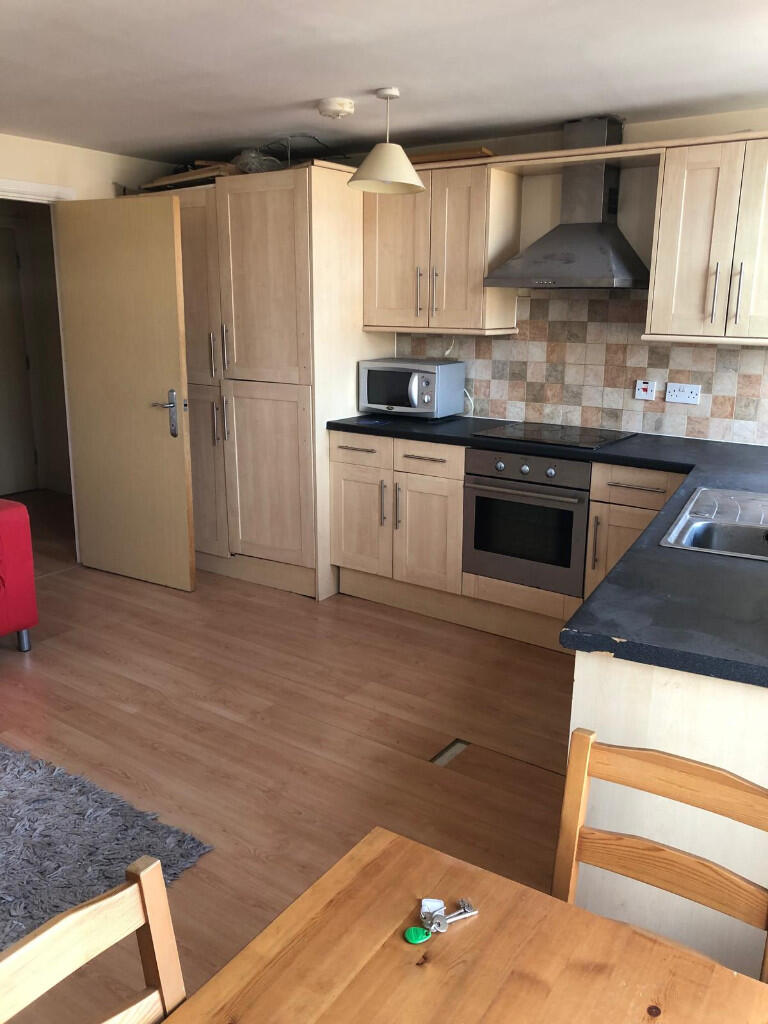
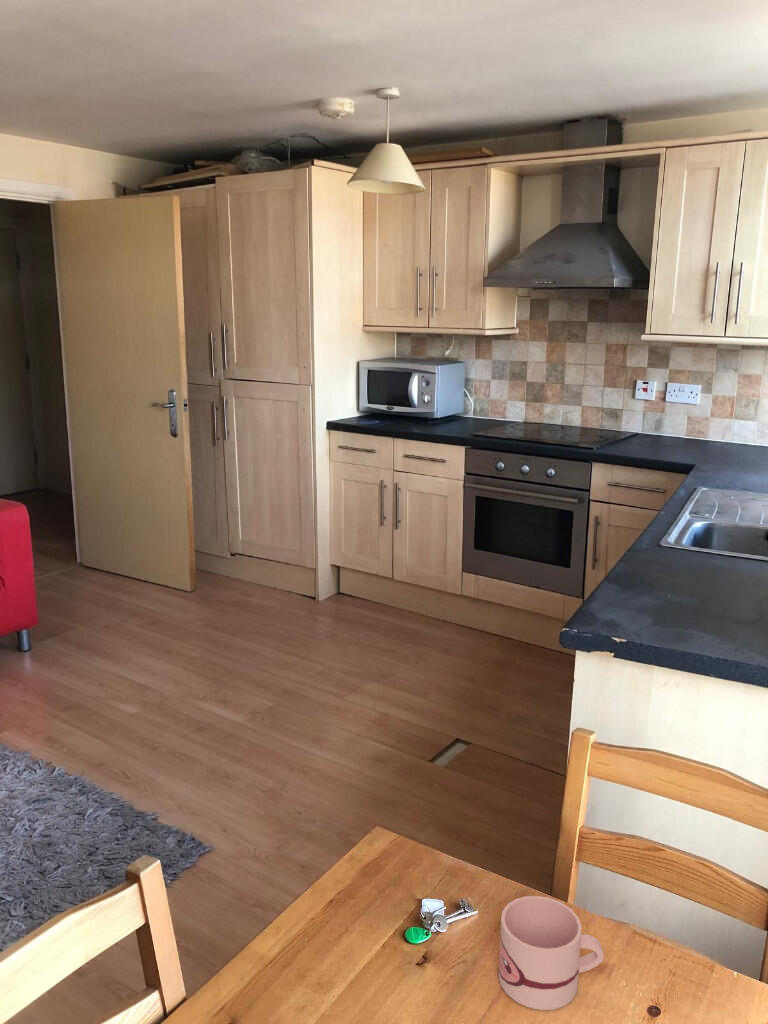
+ mug [497,895,604,1011]
